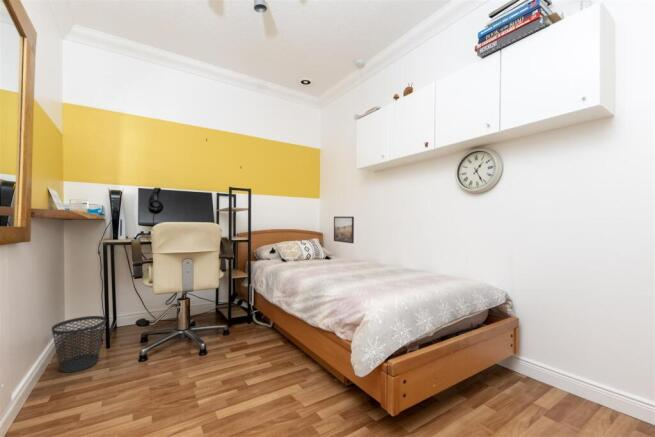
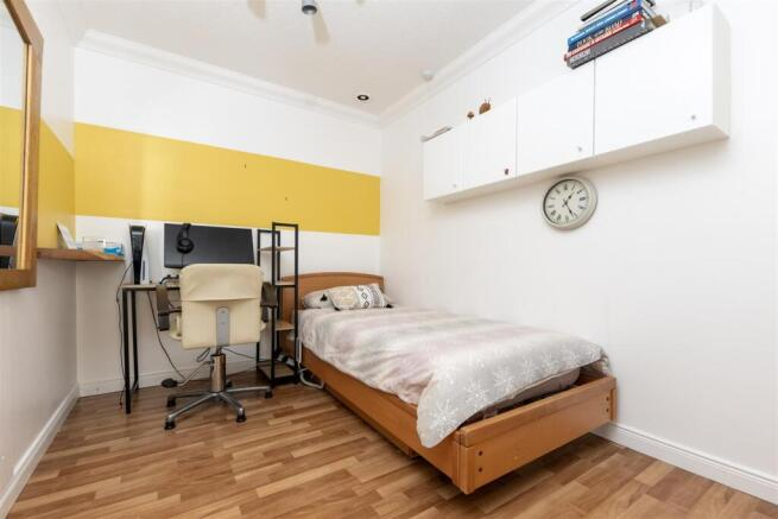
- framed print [333,216,355,244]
- wastebasket [51,315,107,373]
